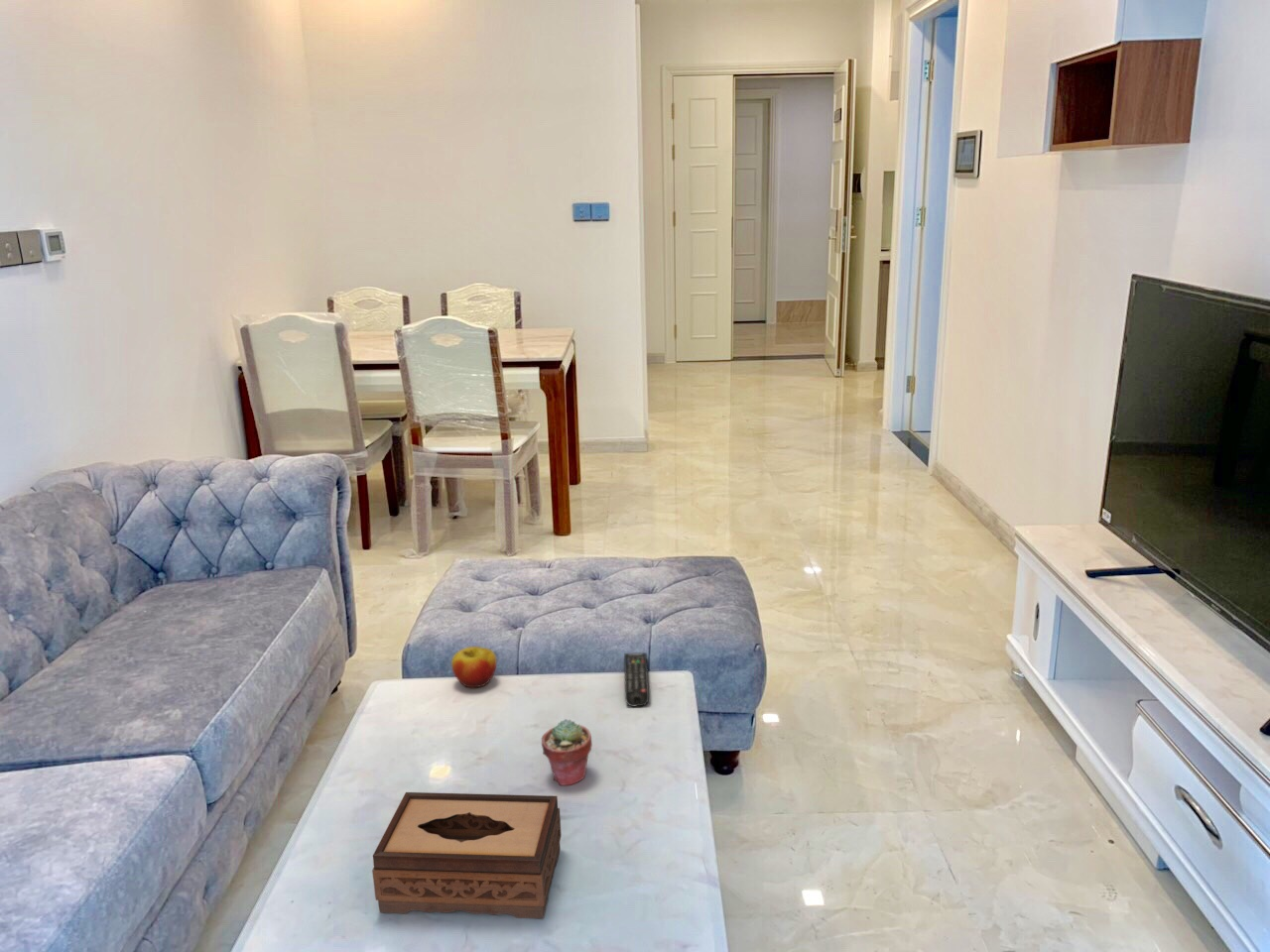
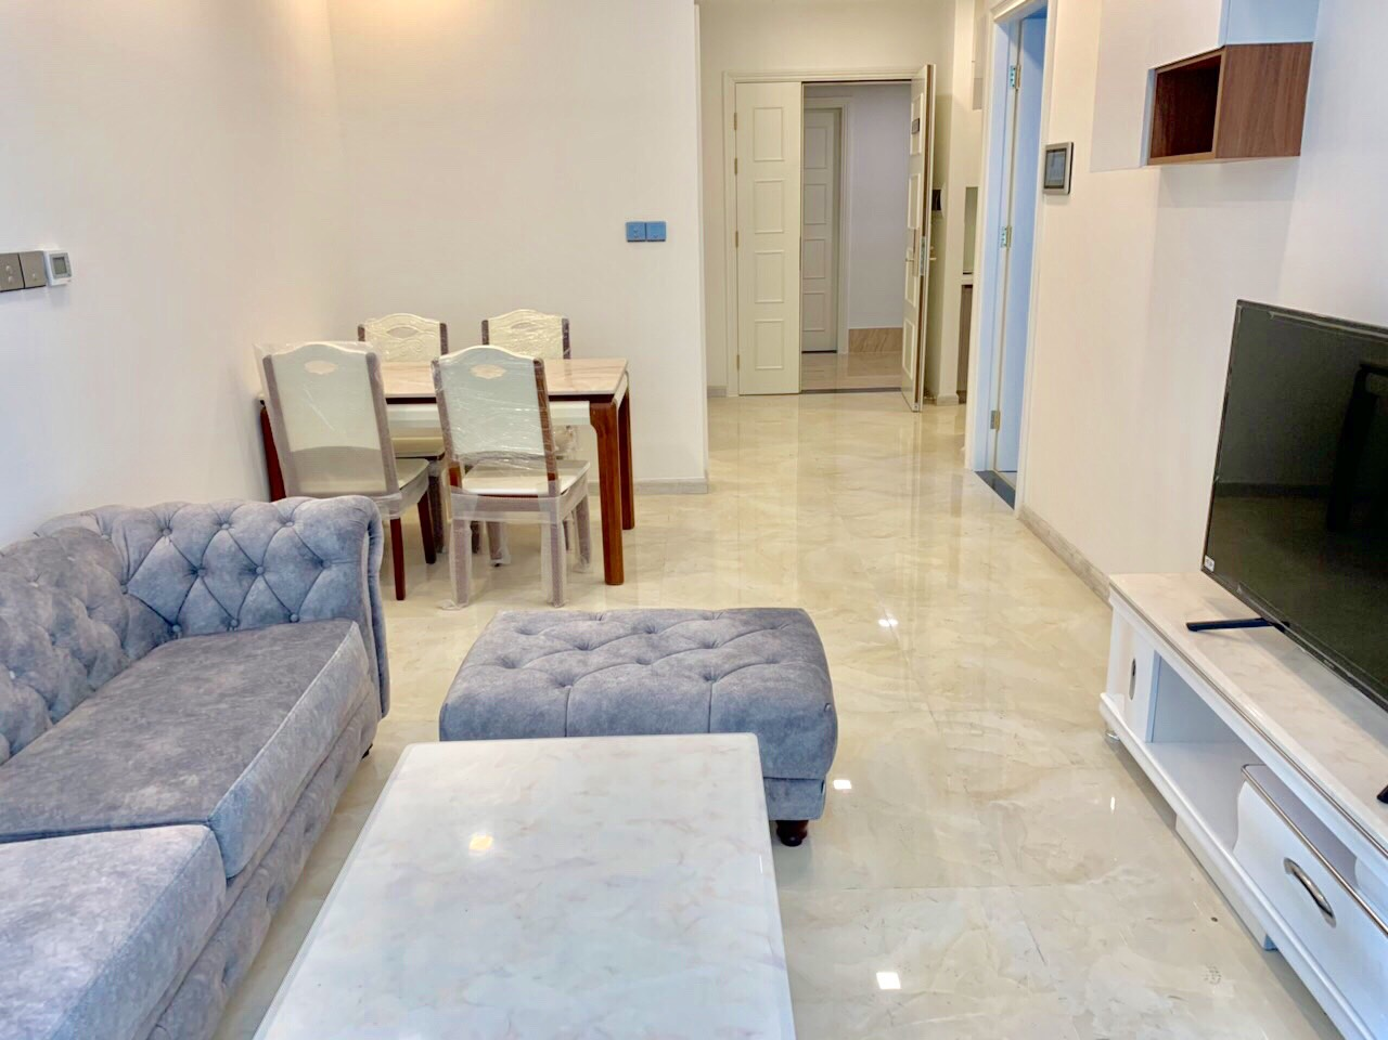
- apple [450,646,497,688]
- tissue box [371,791,563,919]
- remote control [623,652,650,708]
- potted succulent [541,718,593,786]
